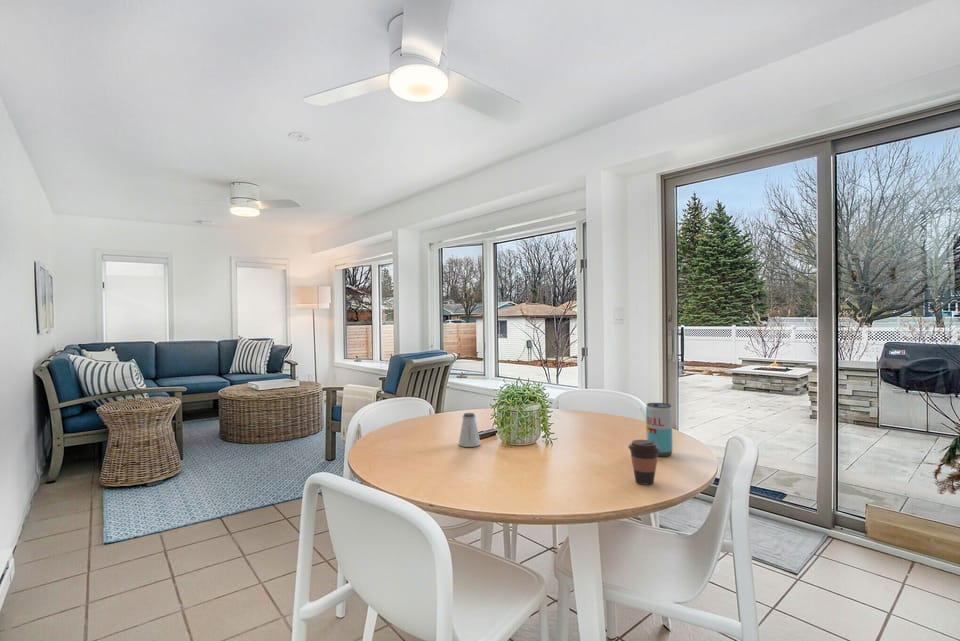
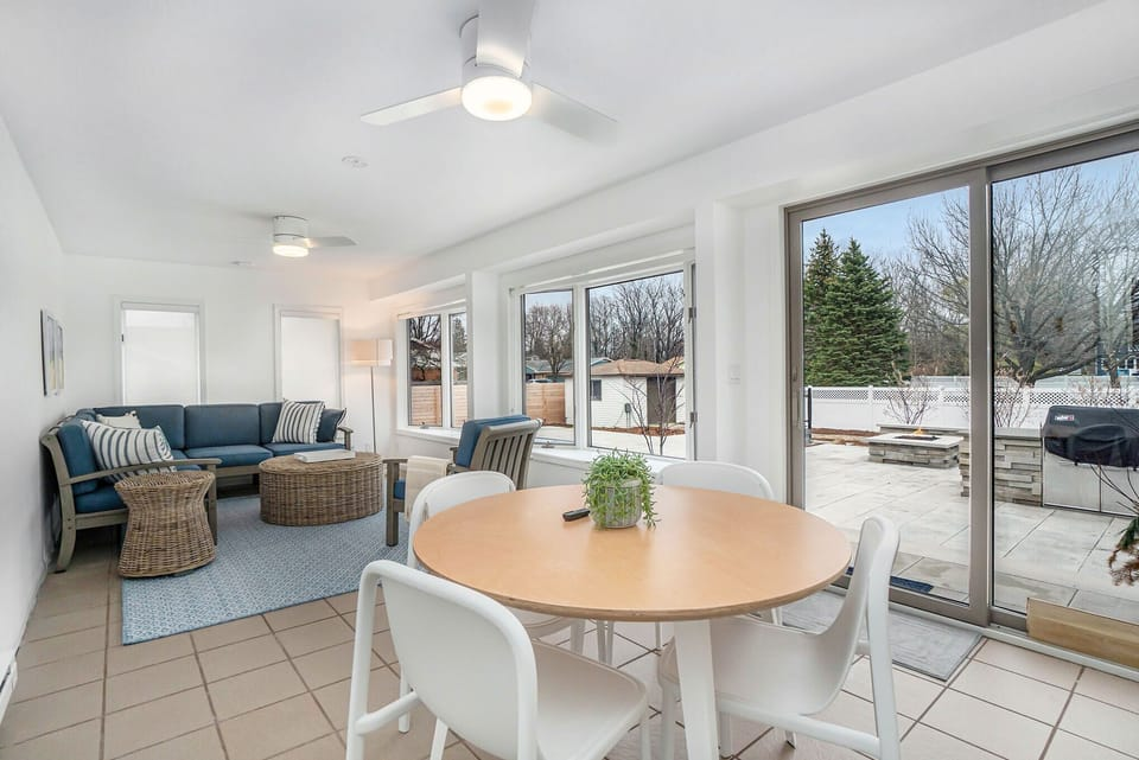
- beverage can [645,402,673,457]
- saltshaker [457,412,481,448]
- coffee cup [627,439,660,485]
